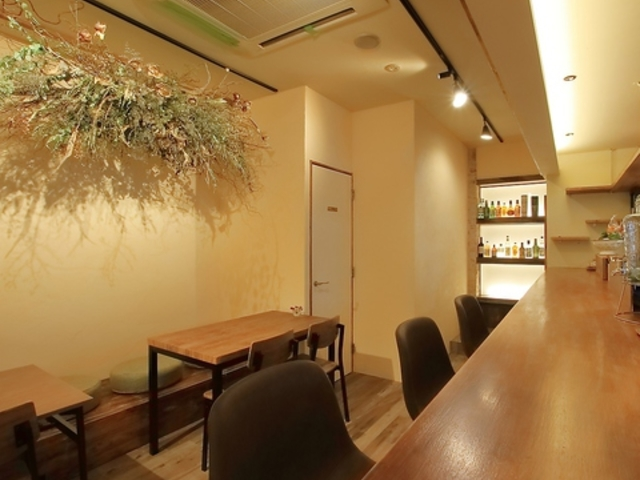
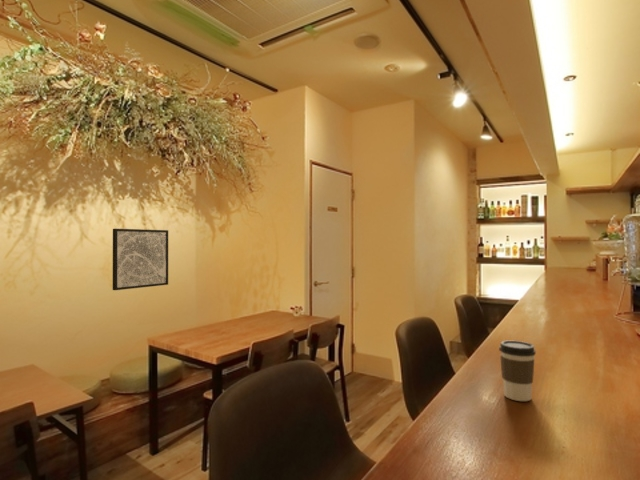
+ wall art [112,228,169,291]
+ coffee cup [498,340,537,402]
